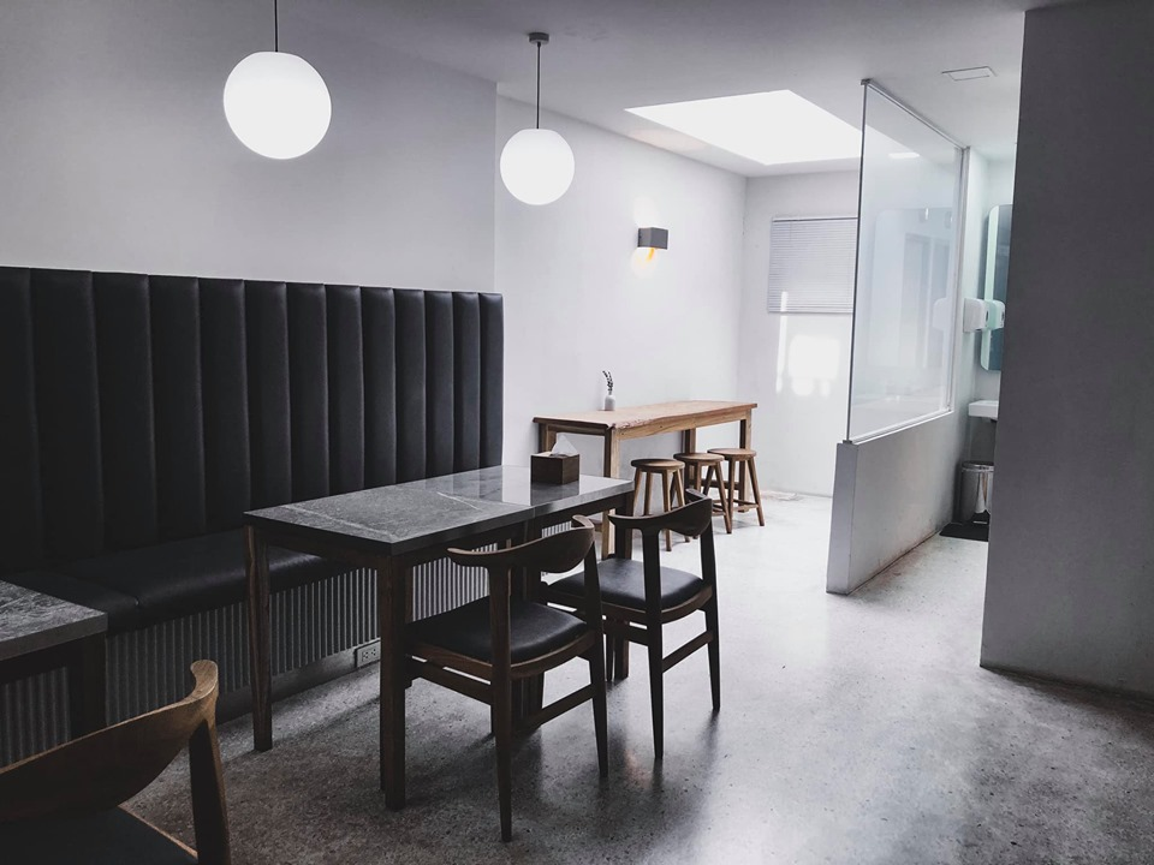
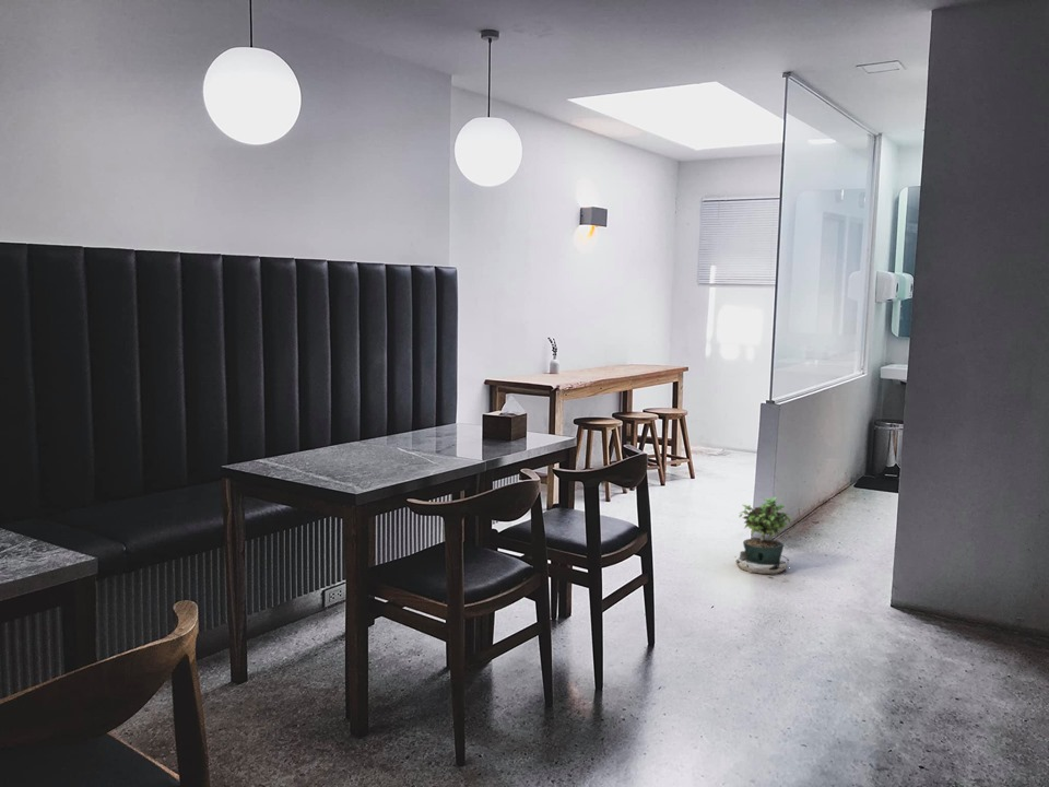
+ potted plant [733,495,793,583]
